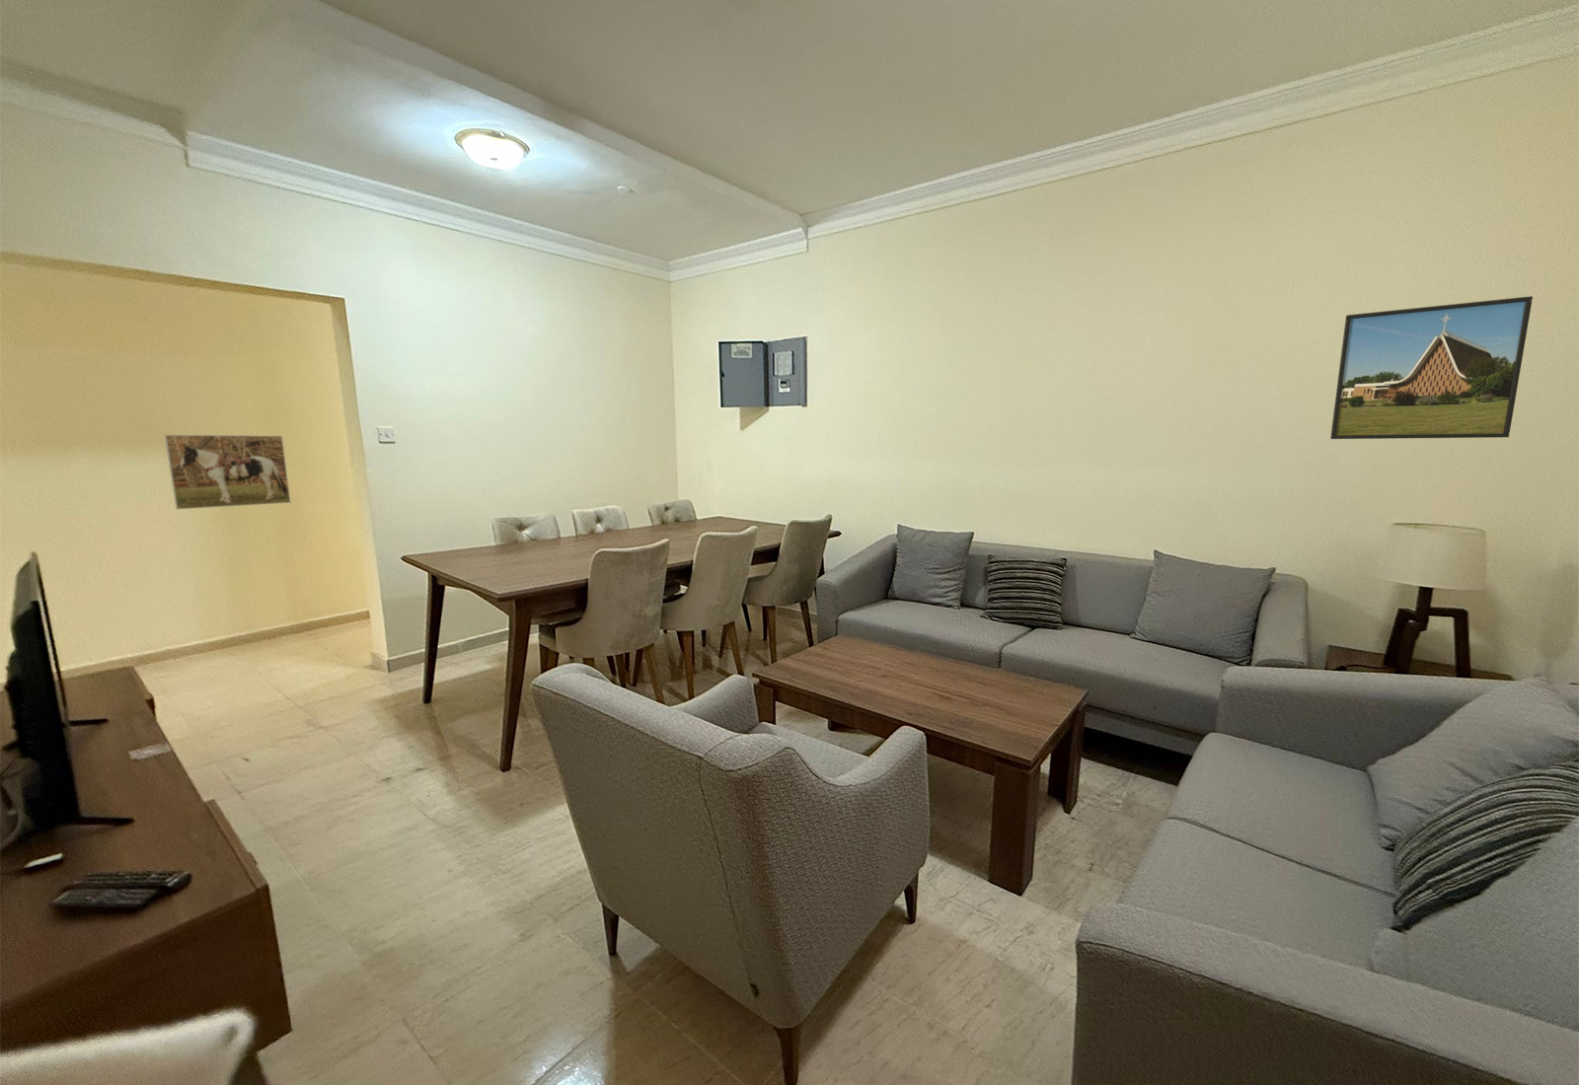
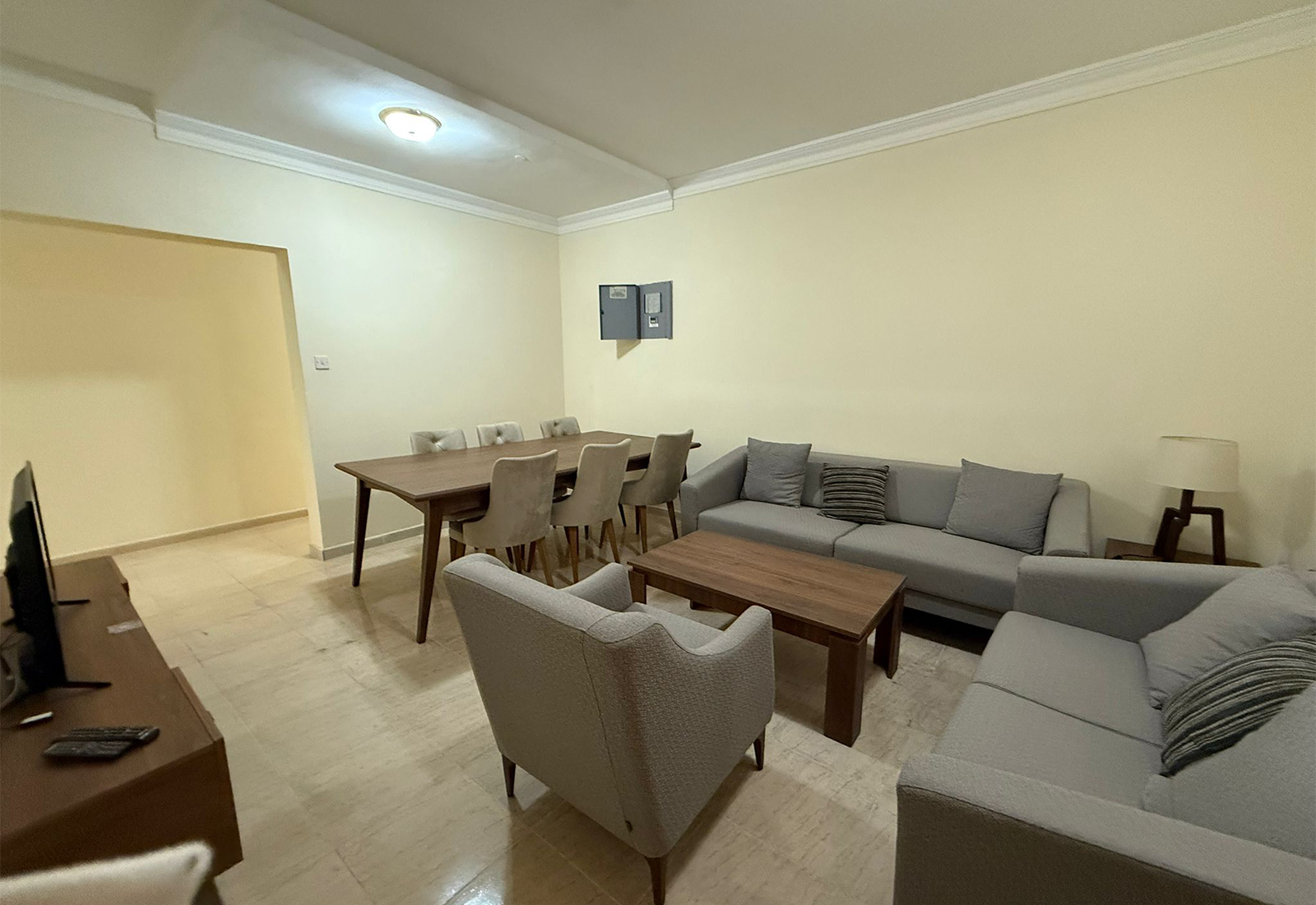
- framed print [164,434,292,510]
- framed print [1329,295,1533,440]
